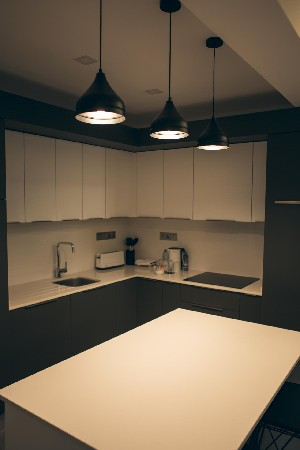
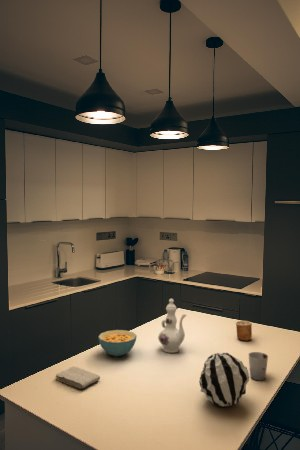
+ cereal bowl [97,329,138,357]
+ chinaware [157,298,187,354]
+ cup [235,320,253,342]
+ cup [247,351,269,381]
+ decorative ball [198,352,250,408]
+ washcloth [55,365,101,390]
